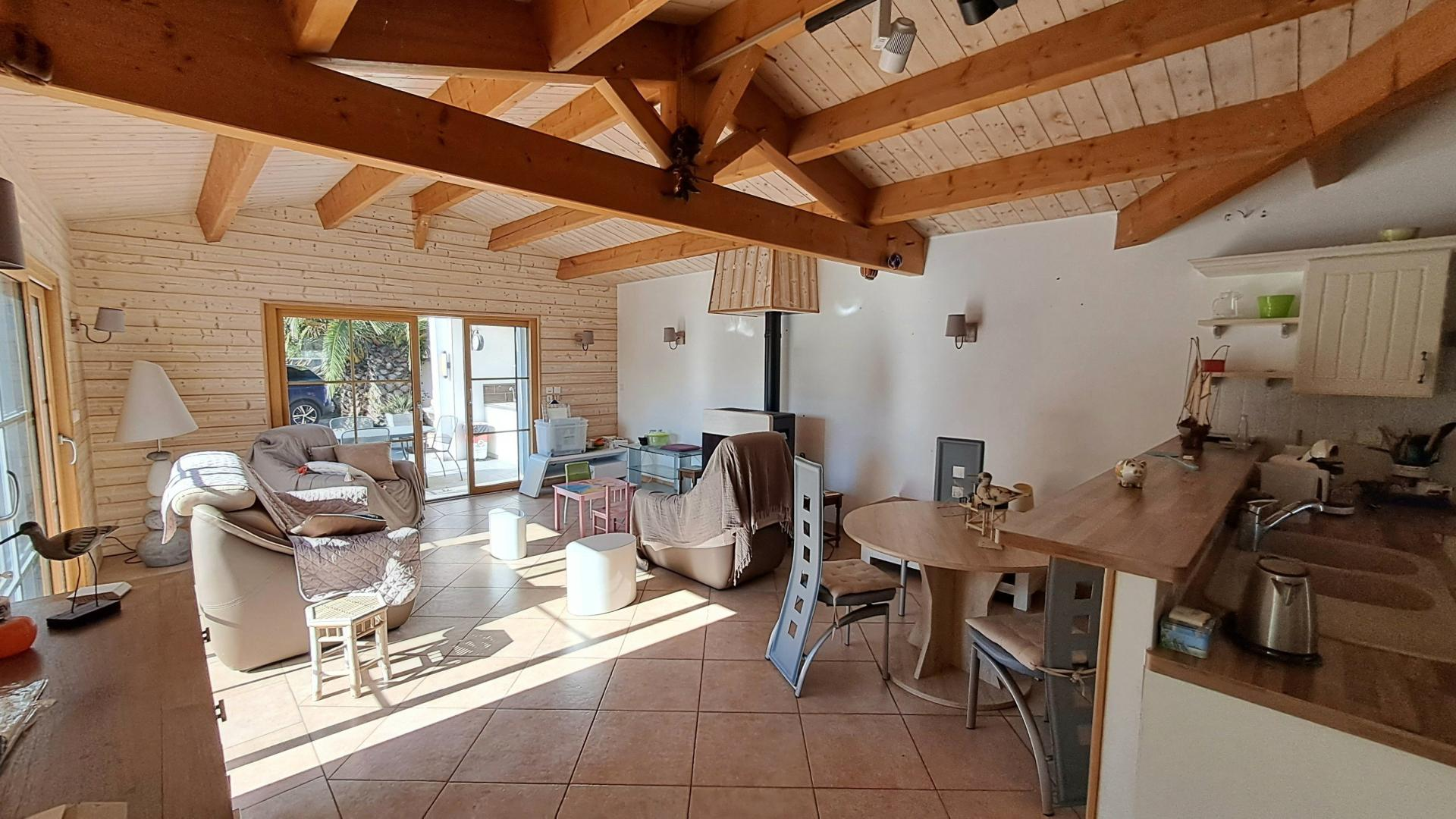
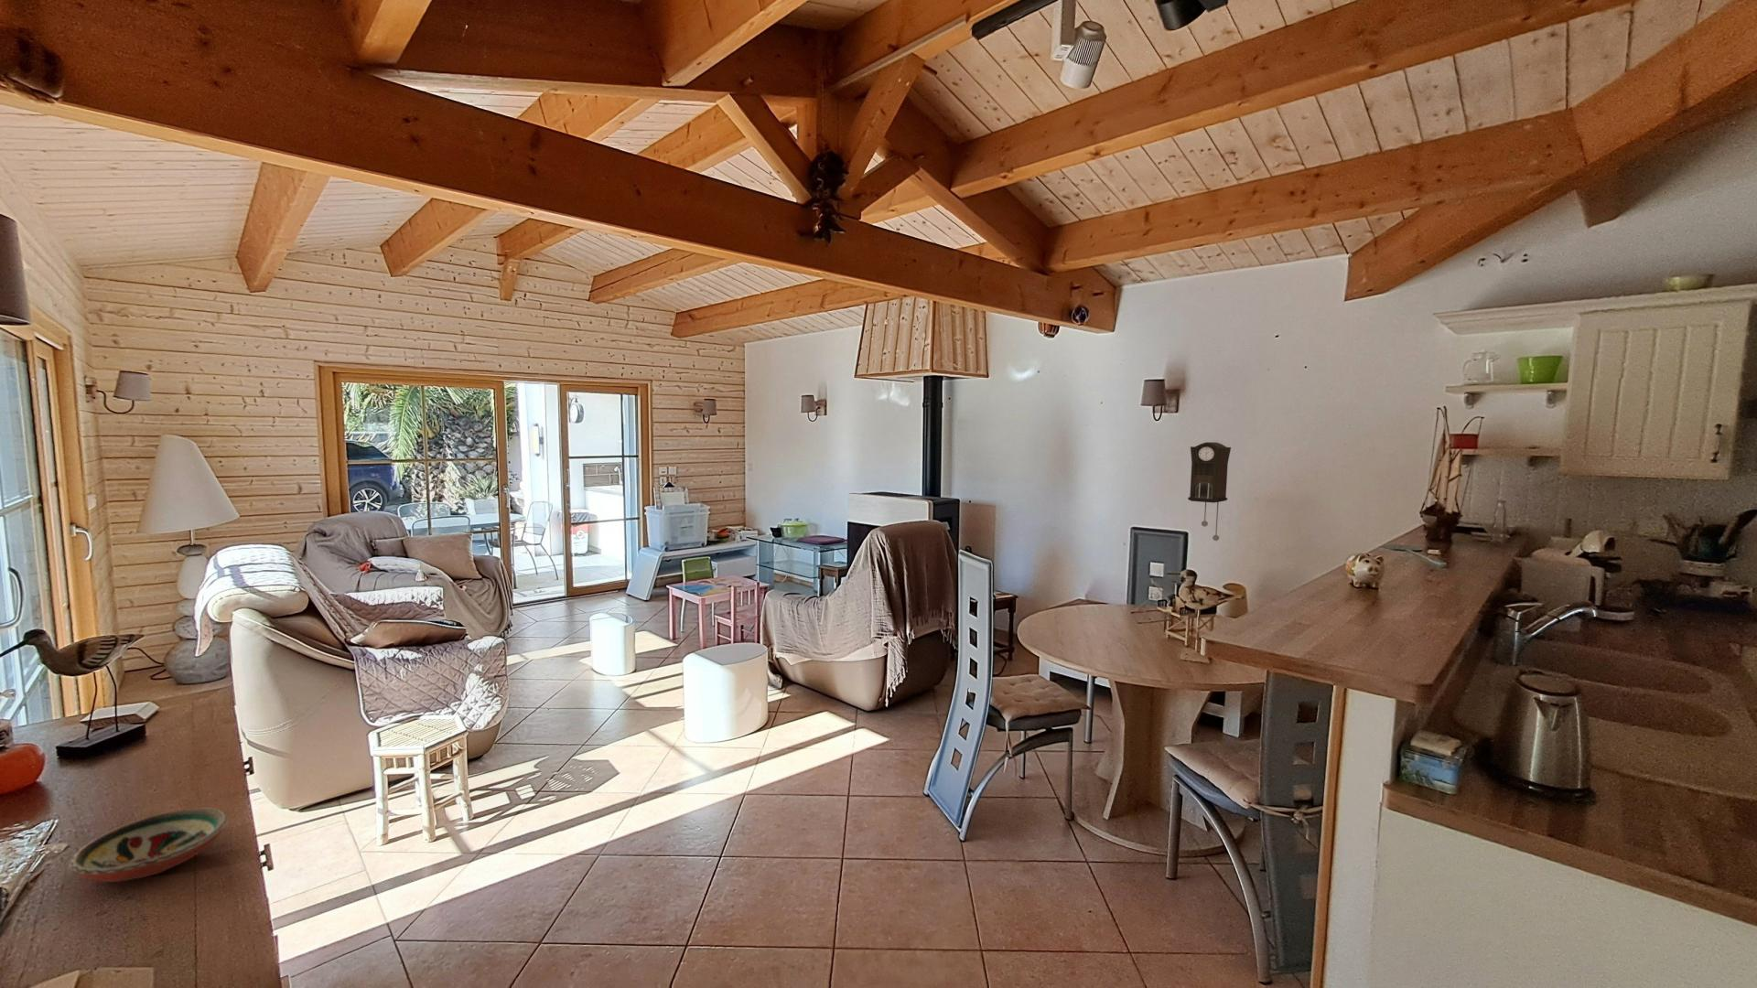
+ pendulum clock [1187,442,1232,542]
+ decorative bowl [69,807,229,883]
